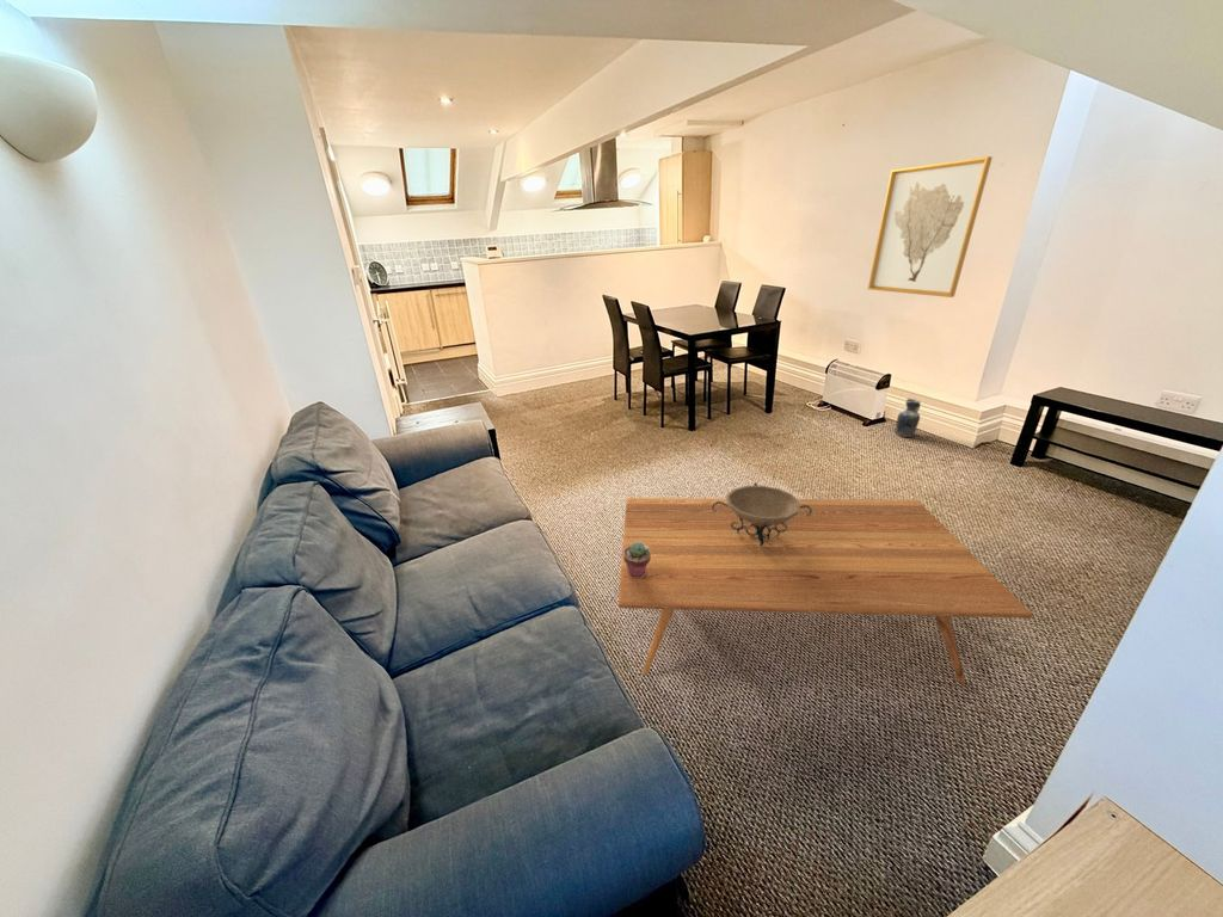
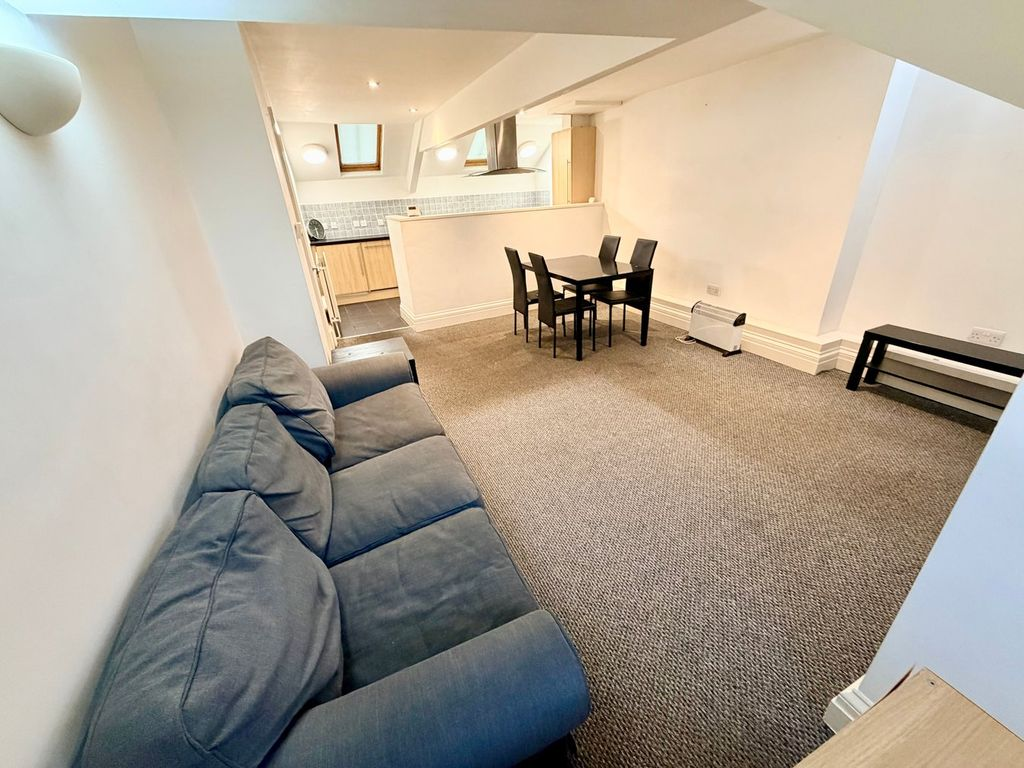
- decorative bowl [712,481,812,547]
- ceramic jug [893,398,922,438]
- potted succulent [623,542,651,578]
- wall art [867,155,994,299]
- coffee table [617,497,1034,685]
